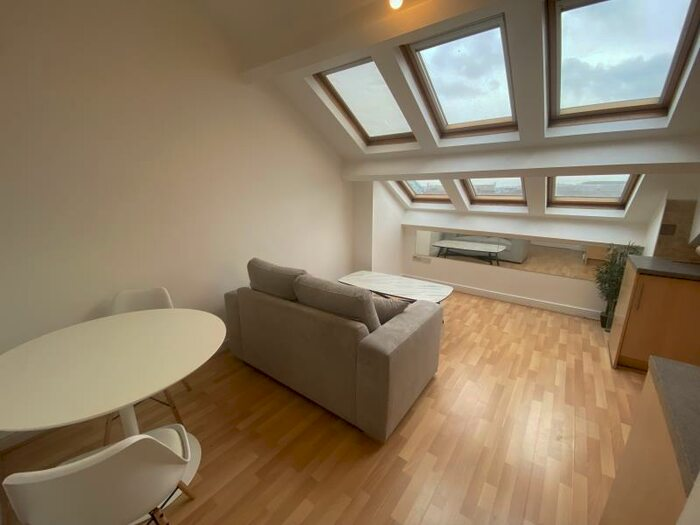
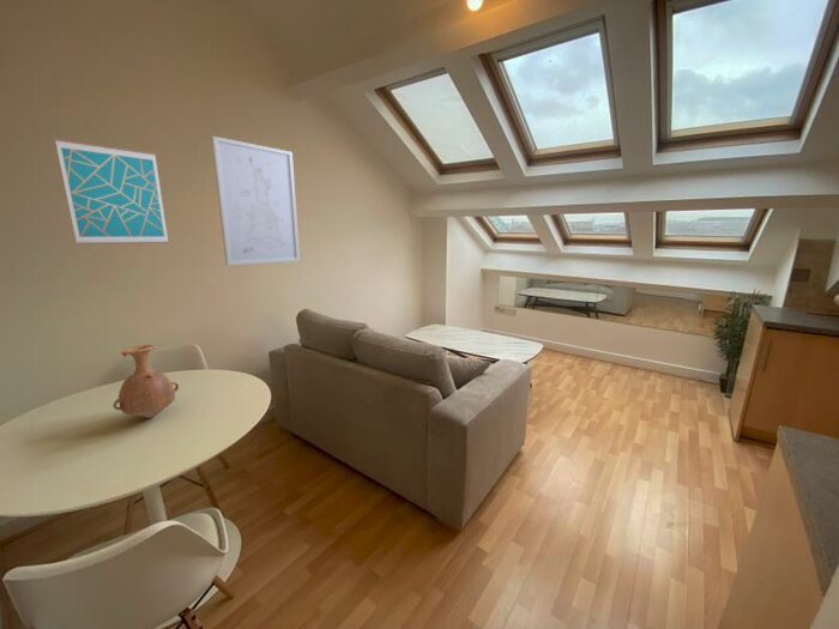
+ vase [113,343,180,419]
+ wall art [54,137,170,246]
+ wall art [210,134,301,267]
